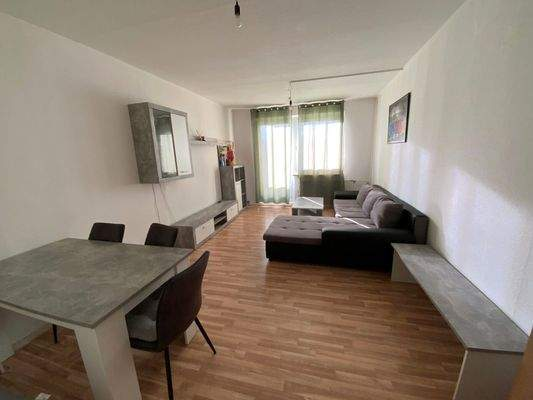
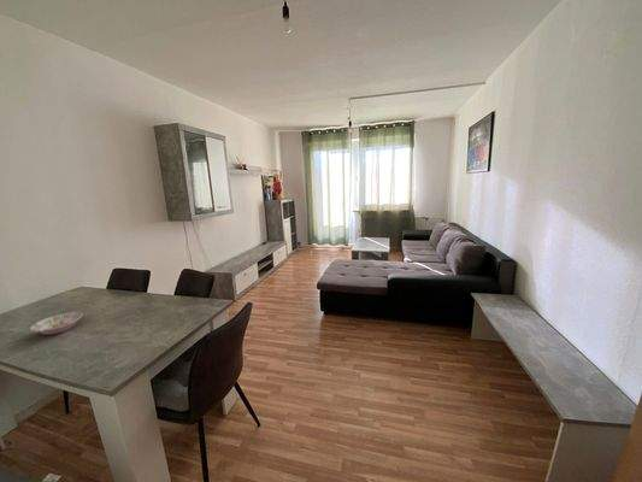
+ bowl [29,311,83,335]
